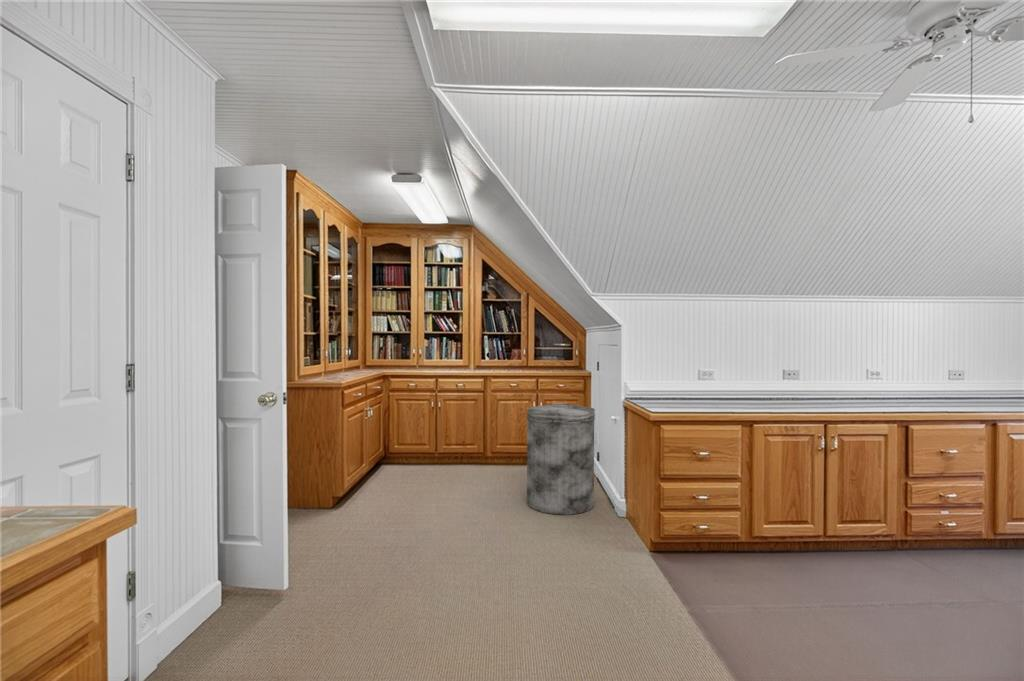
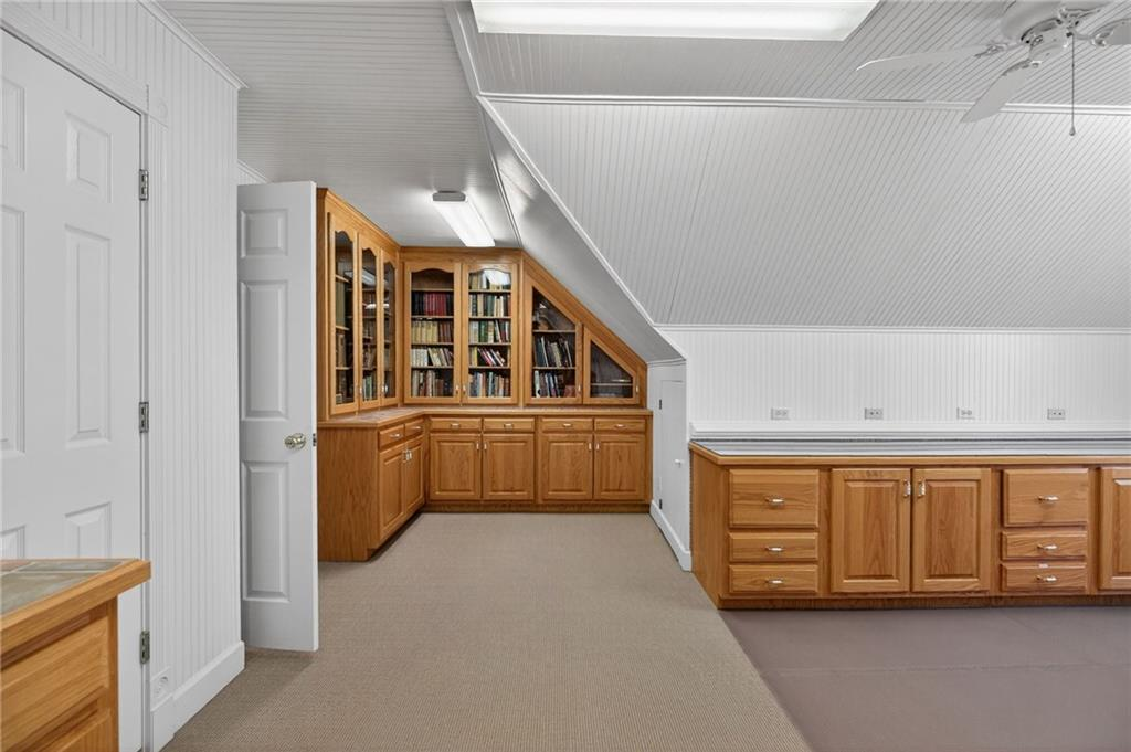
- trash can [526,402,596,516]
